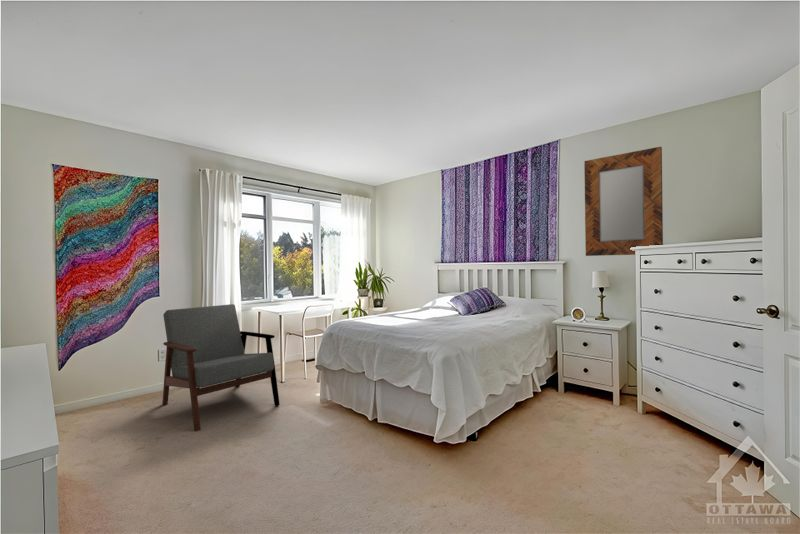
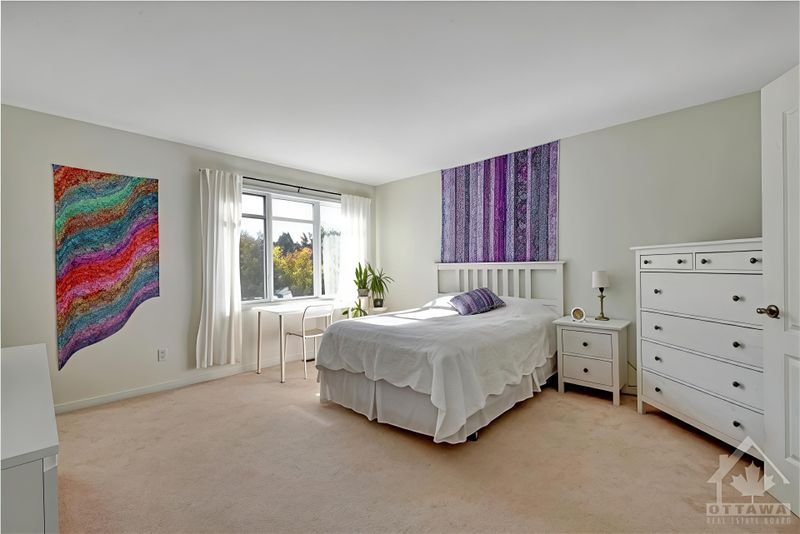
- home mirror [583,146,664,257]
- armchair [161,303,281,432]
